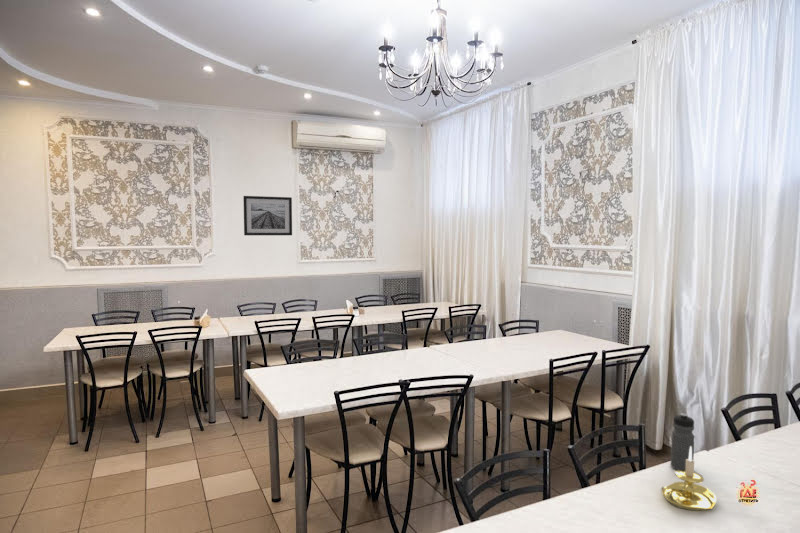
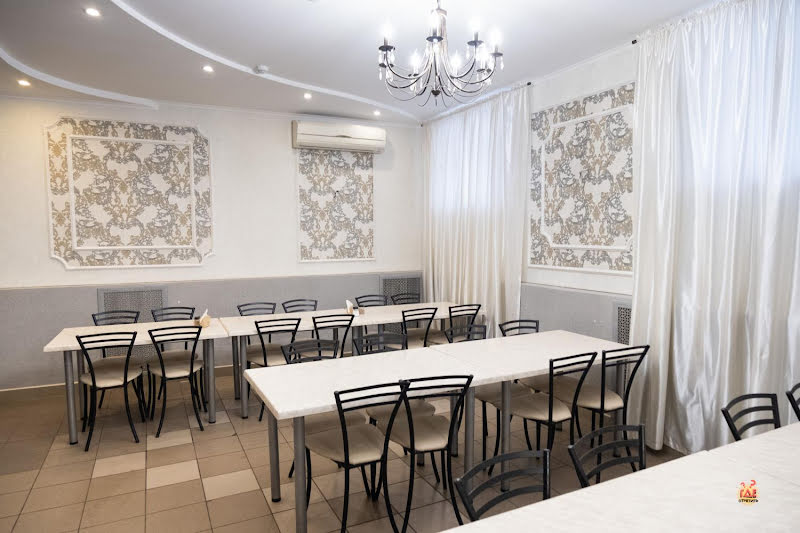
- wall art [242,195,293,236]
- water bottle [669,412,696,471]
- candle holder [660,446,718,512]
